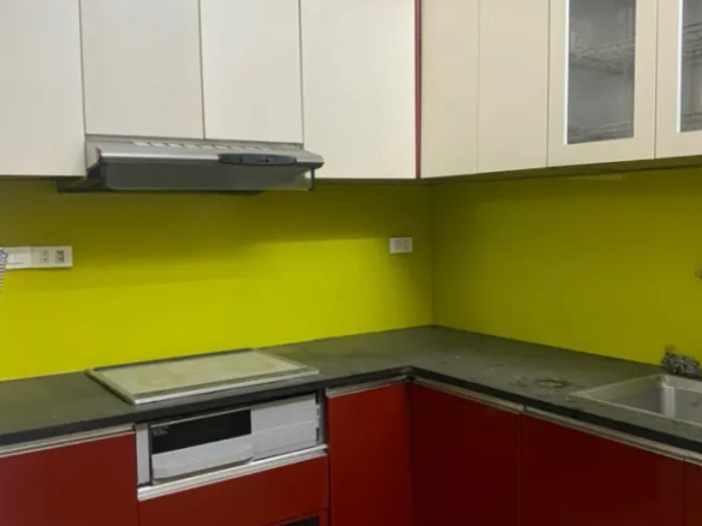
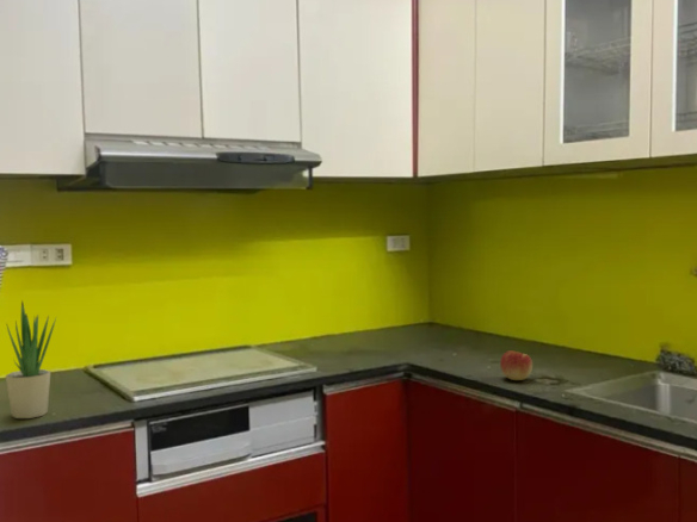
+ apple [499,349,533,381]
+ potted plant [5,299,57,420]
